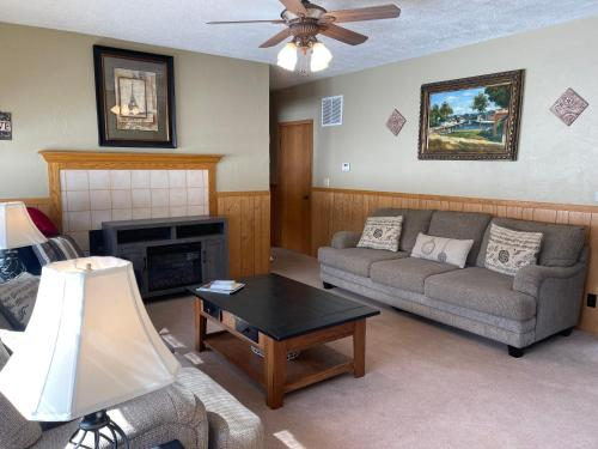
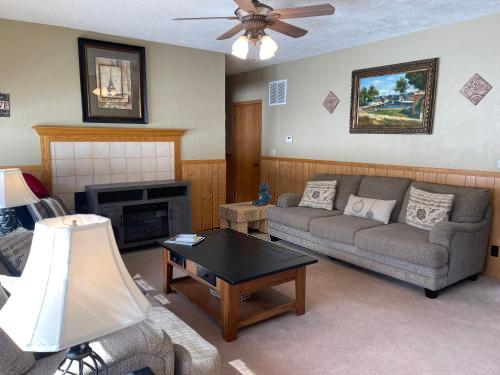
+ footstool [217,200,276,235]
+ stuffed bear [252,180,272,207]
